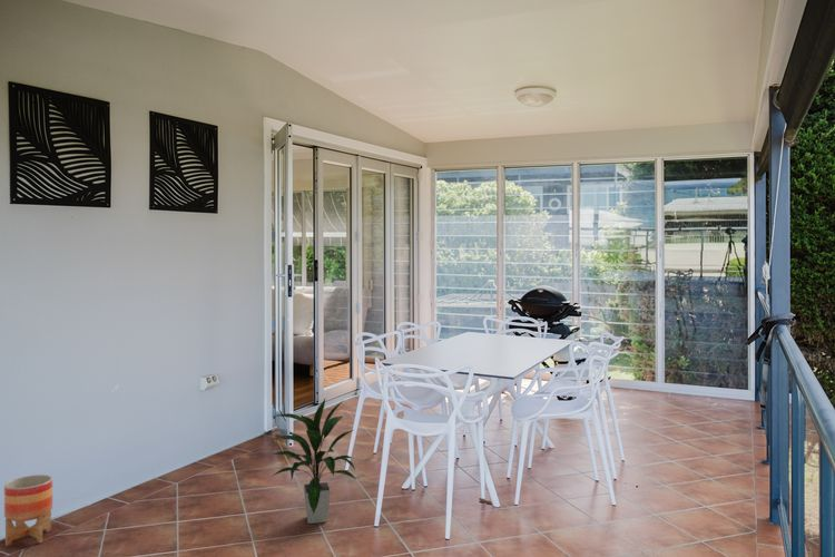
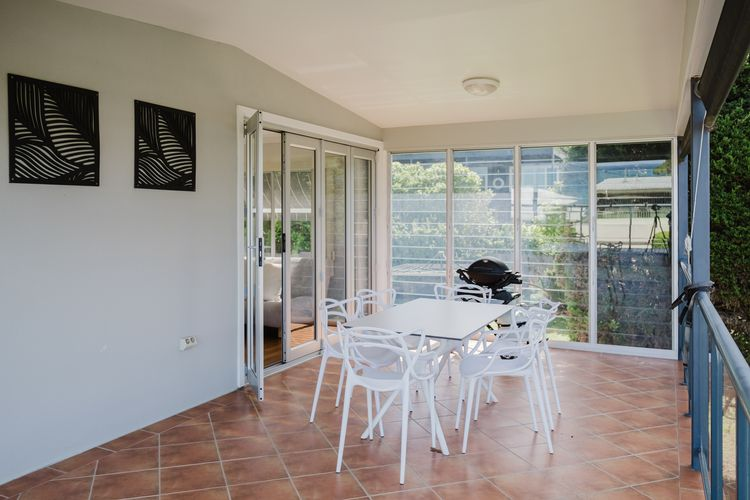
- planter [3,473,53,548]
- indoor plant [268,398,357,525]
